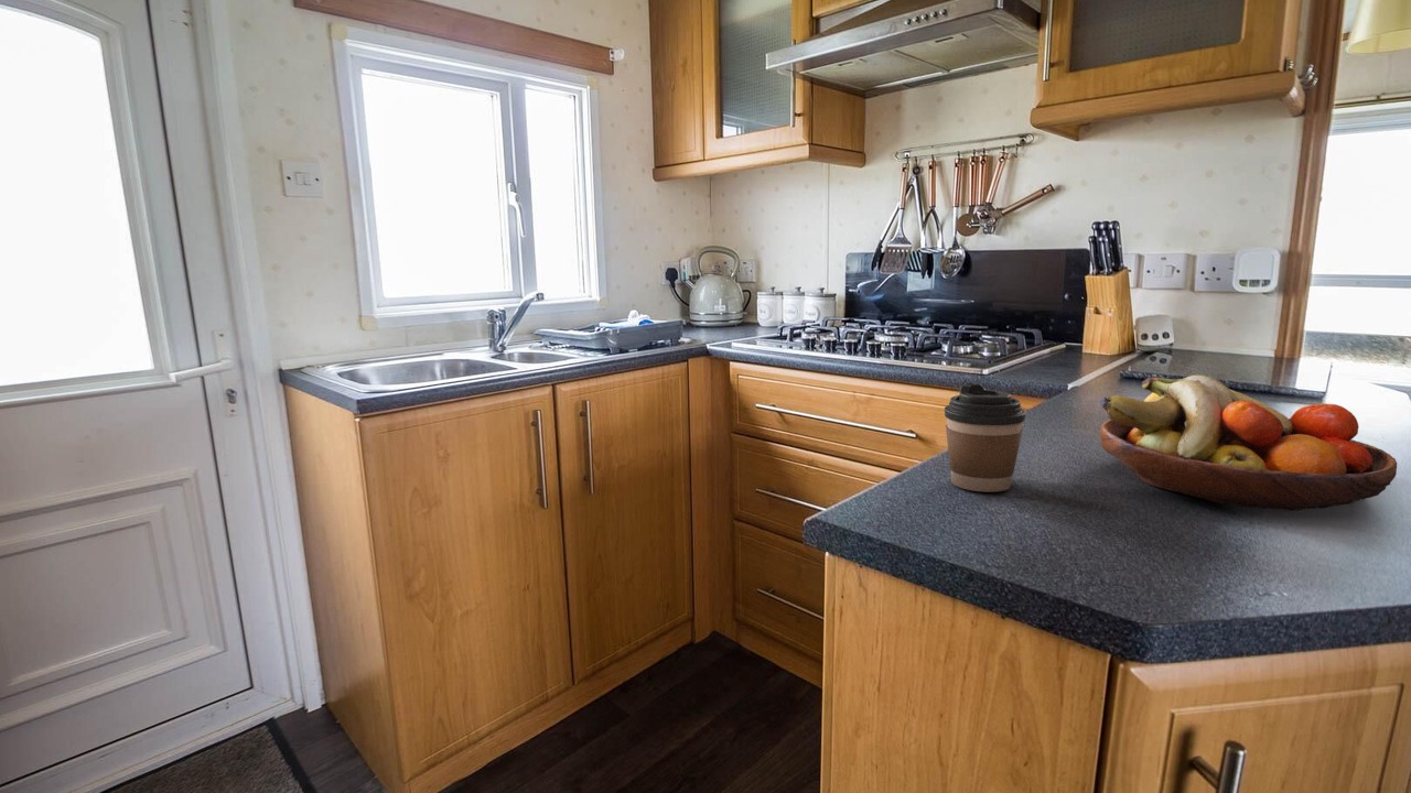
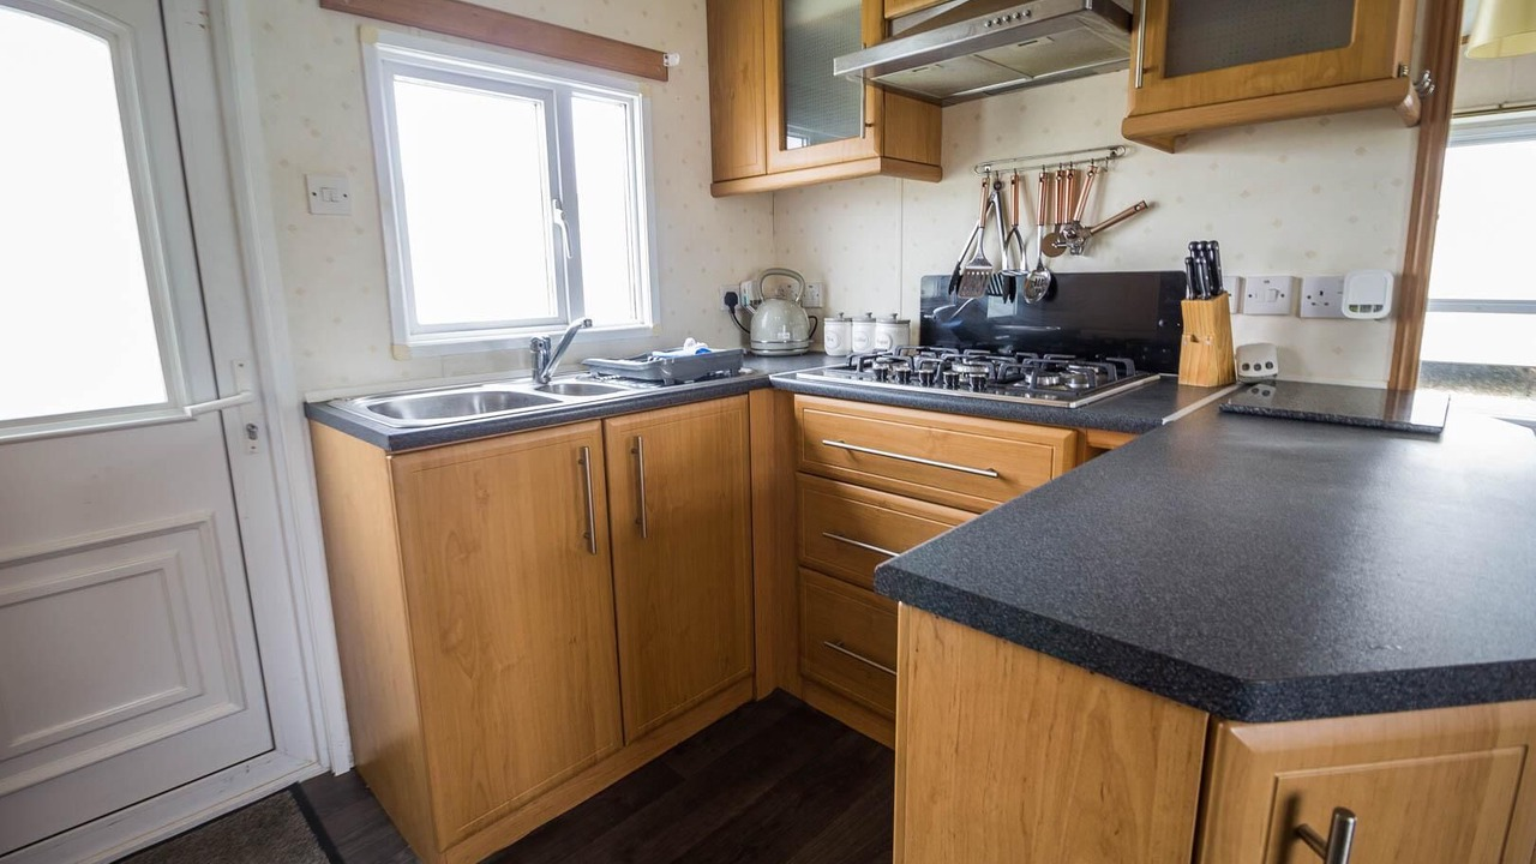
- fruit bowl [1099,374,1398,512]
- coffee cup [944,382,1027,493]
